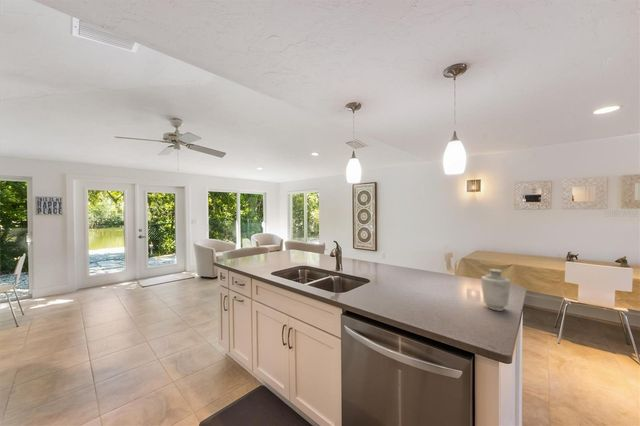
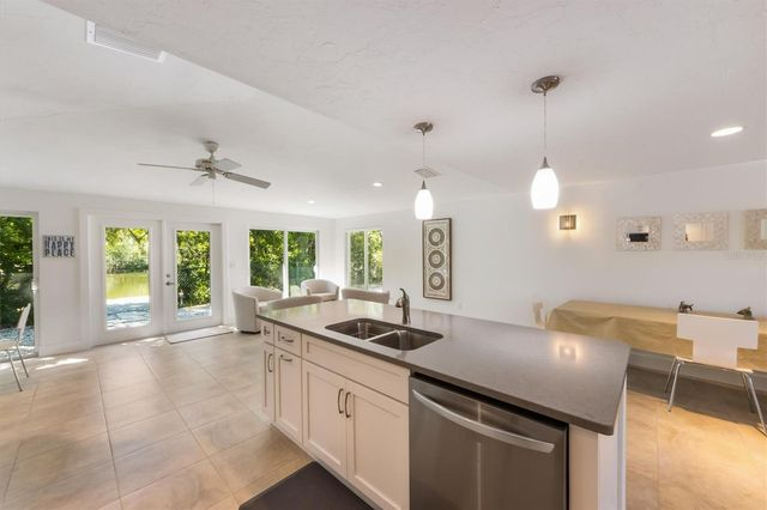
- vase [480,268,511,312]
